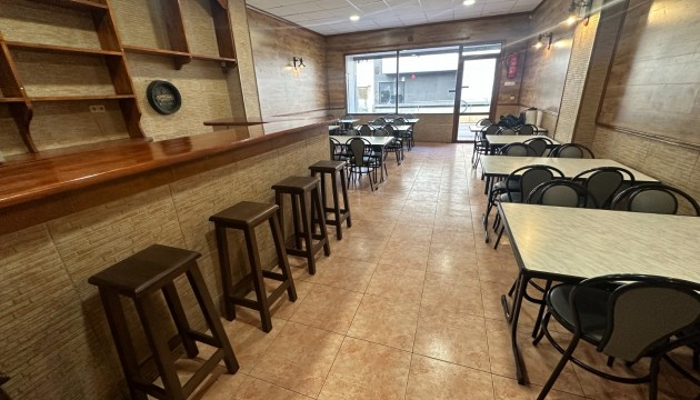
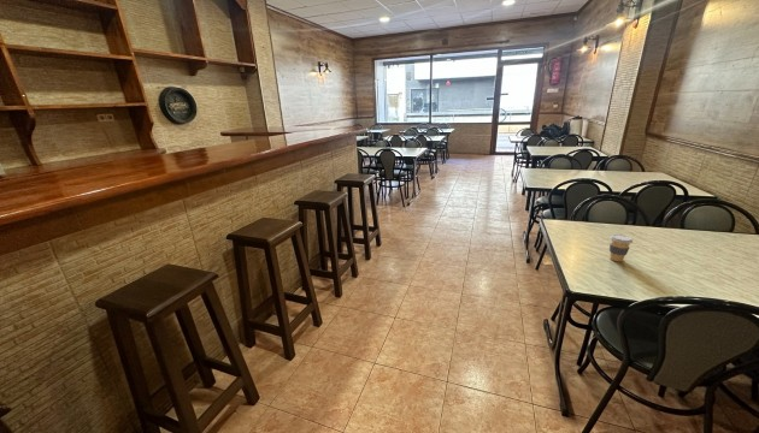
+ coffee cup [608,233,634,262]
